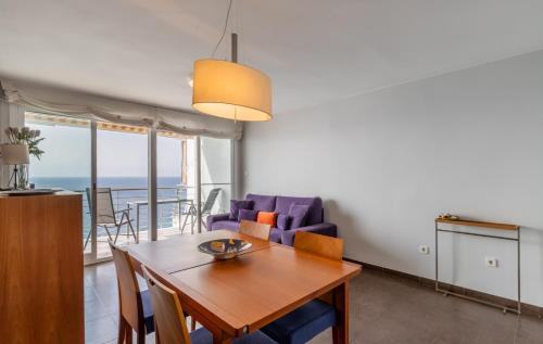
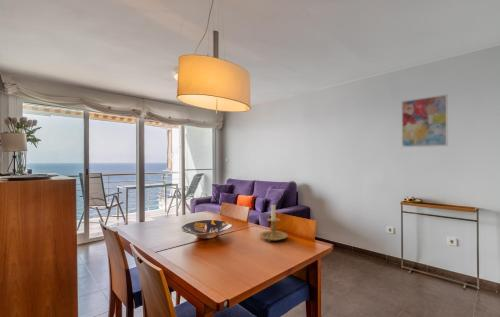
+ candle holder [259,202,289,243]
+ wall art [401,93,449,148]
